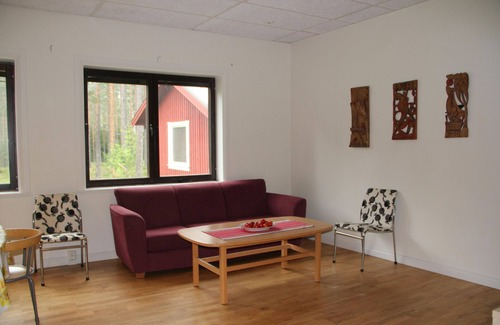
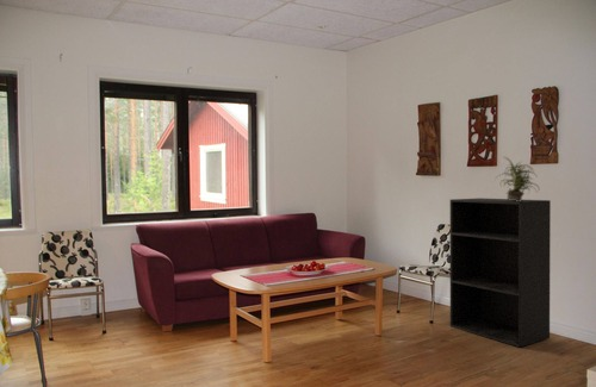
+ bookshelf [449,196,552,348]
+ potted plant [493,156,540,201]
